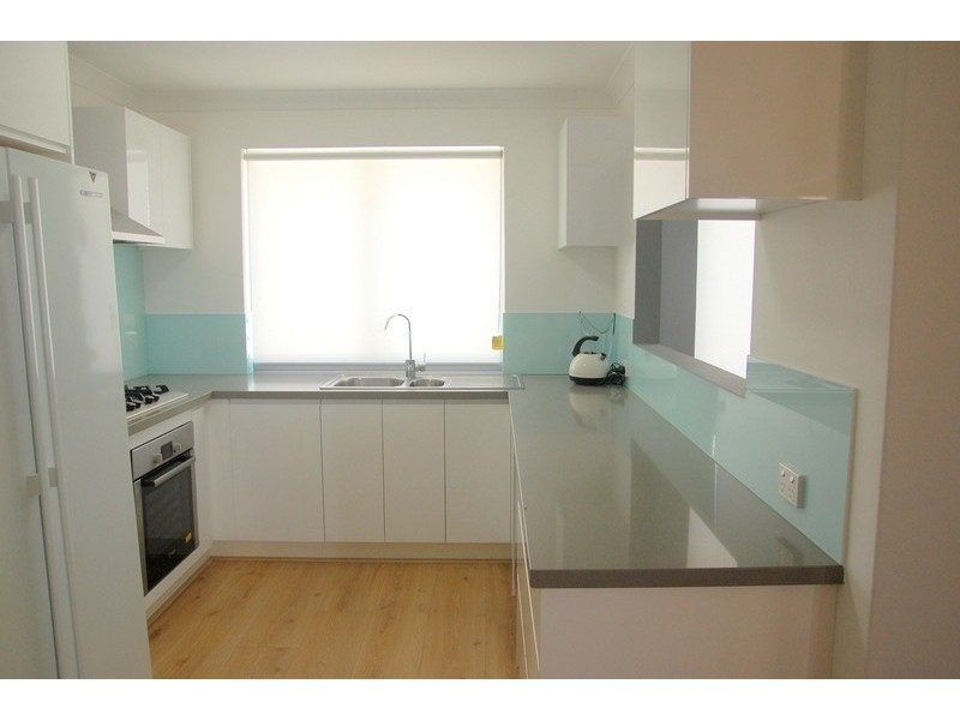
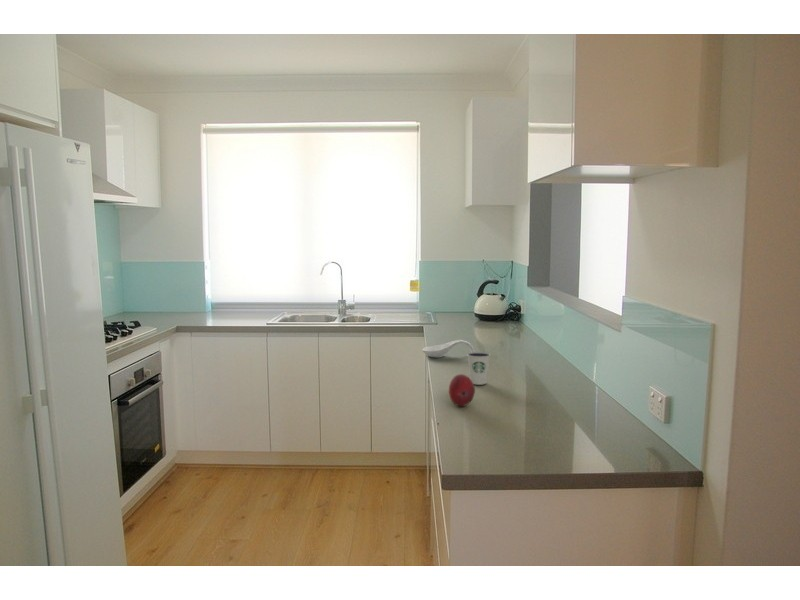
+ spoon rest [422,339,476,359]
+ fruit [448,373,476,408]
+ dixie cup [466,351,491,386]
